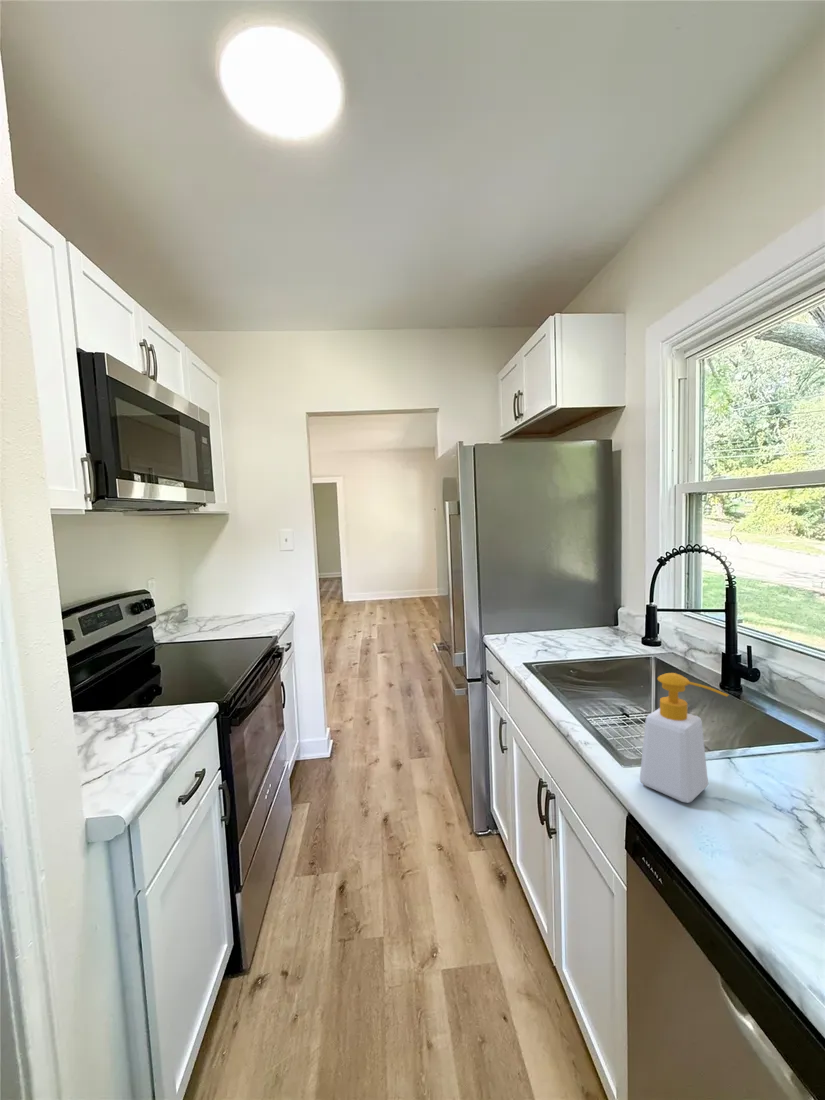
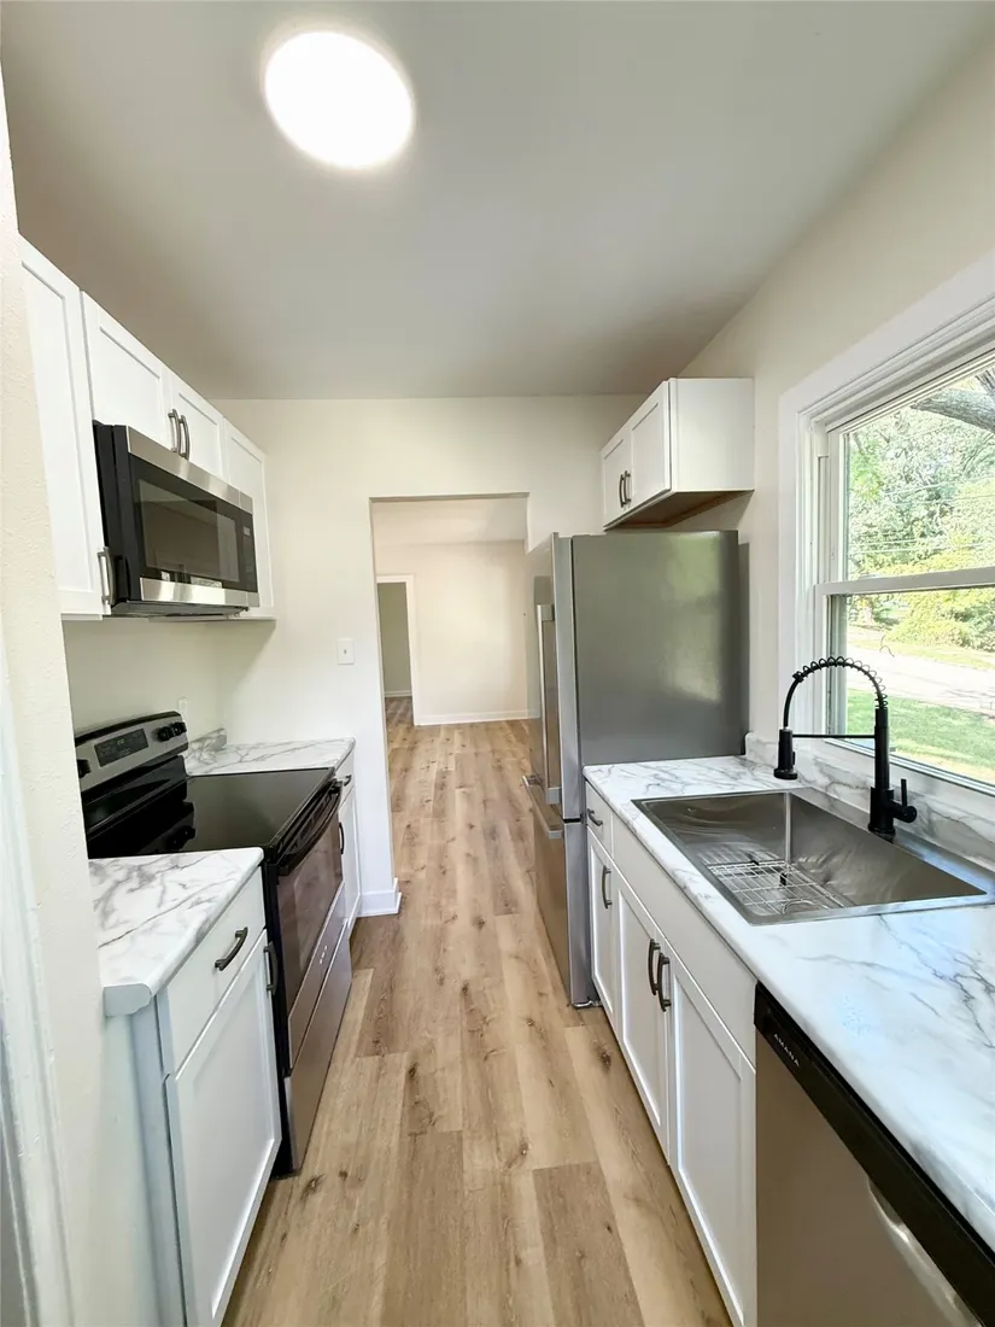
- soap bottle [639,672,729,804]
